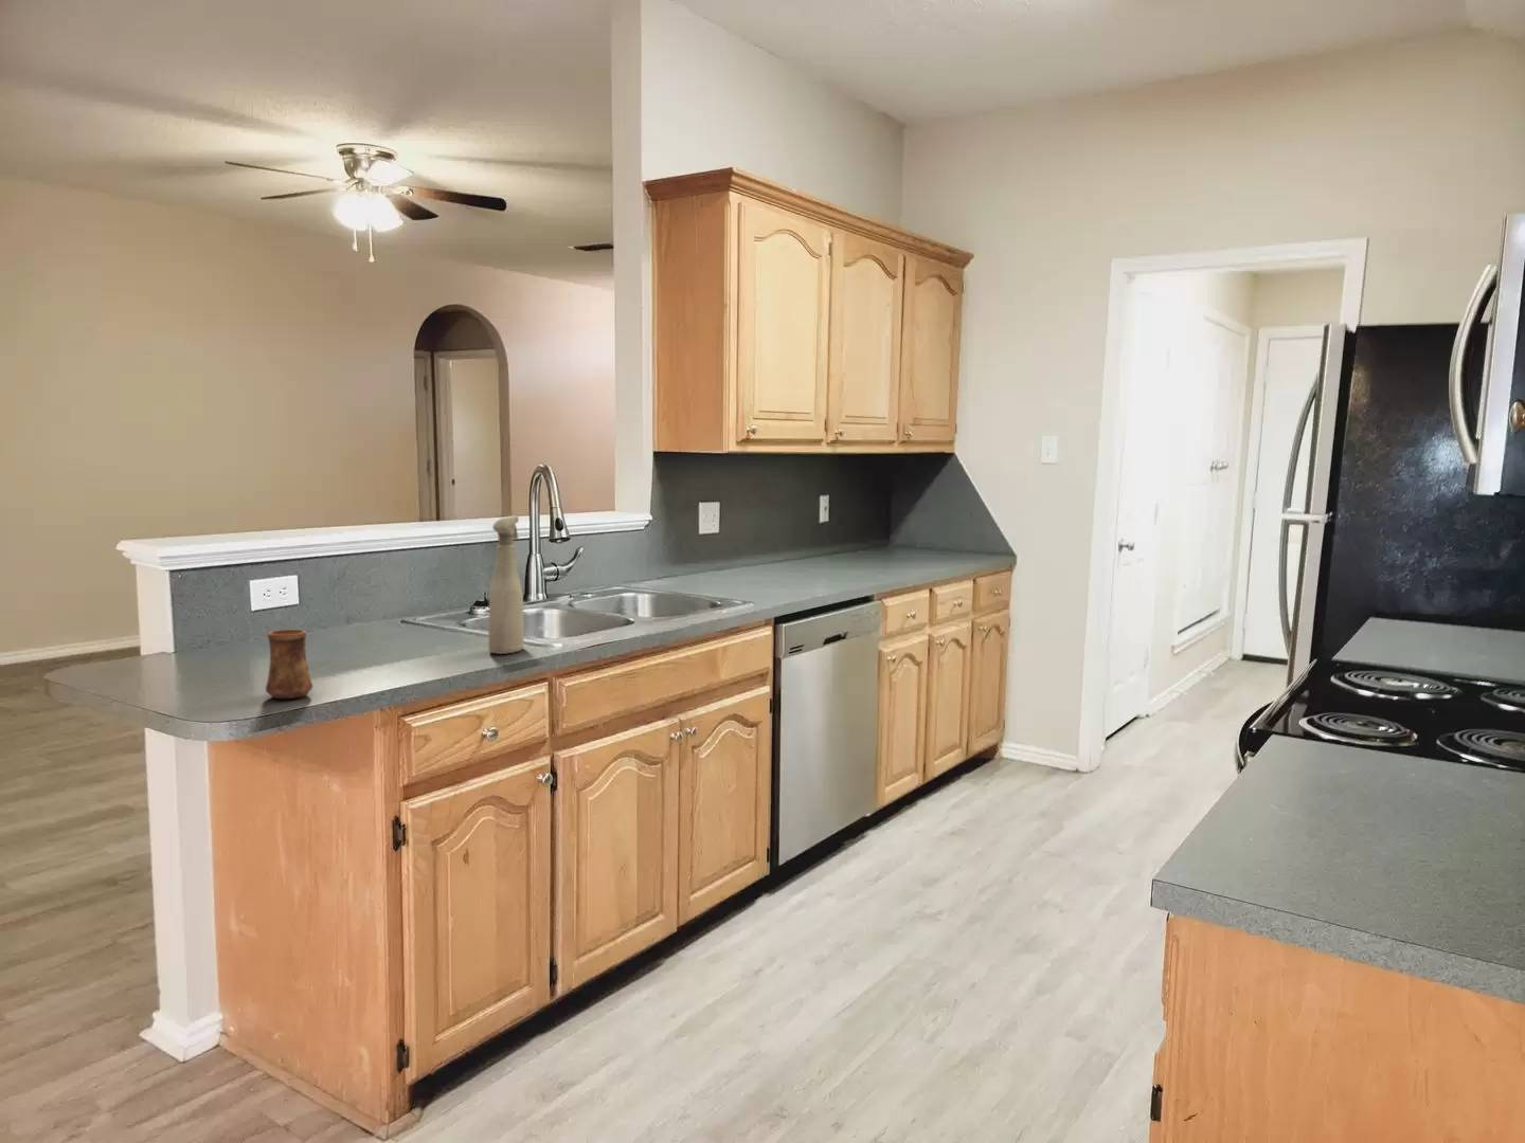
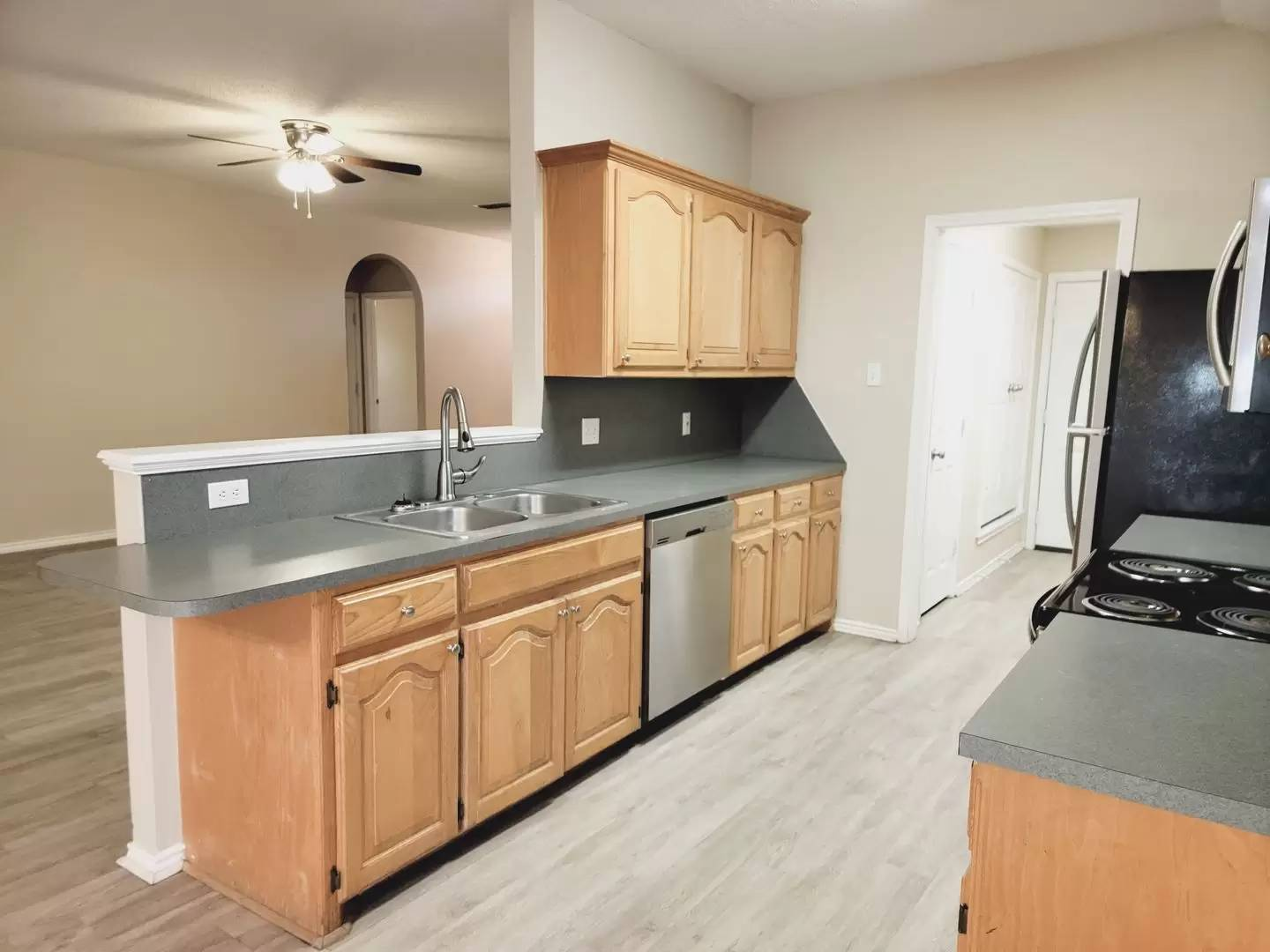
- spray bottle [488,514,525,656]
- cup [264,629,313,700]
